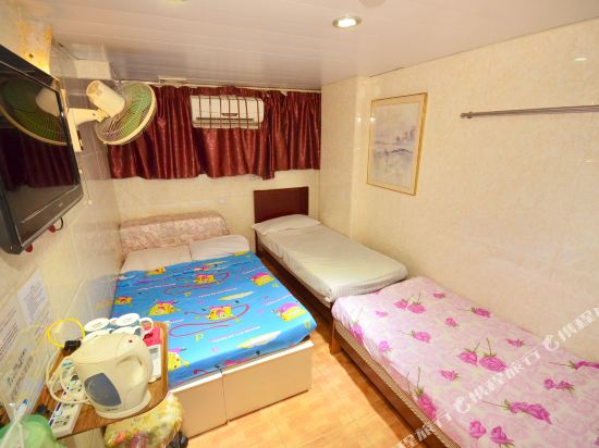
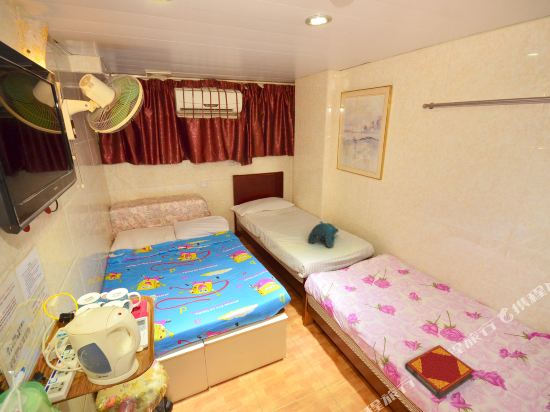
+ hardback book [404,344,476,400]
+ teddy bear [307,220,340,248]
